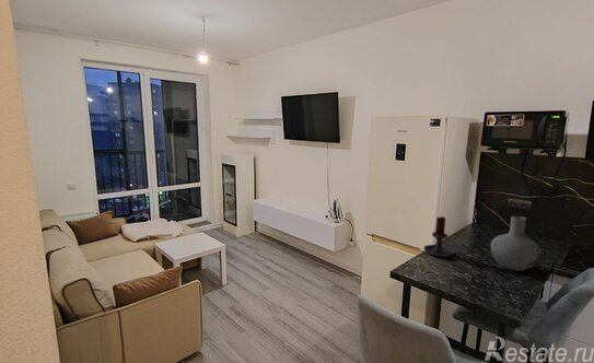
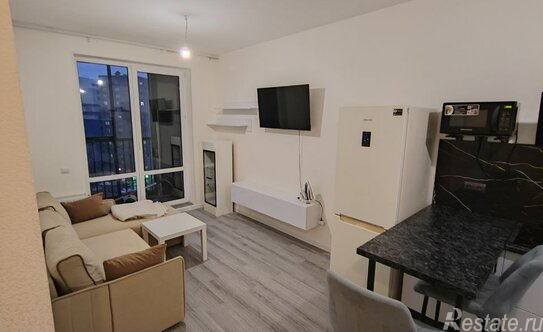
- vase [490,215,541,272]
- candle holder [422,215,464,258]
